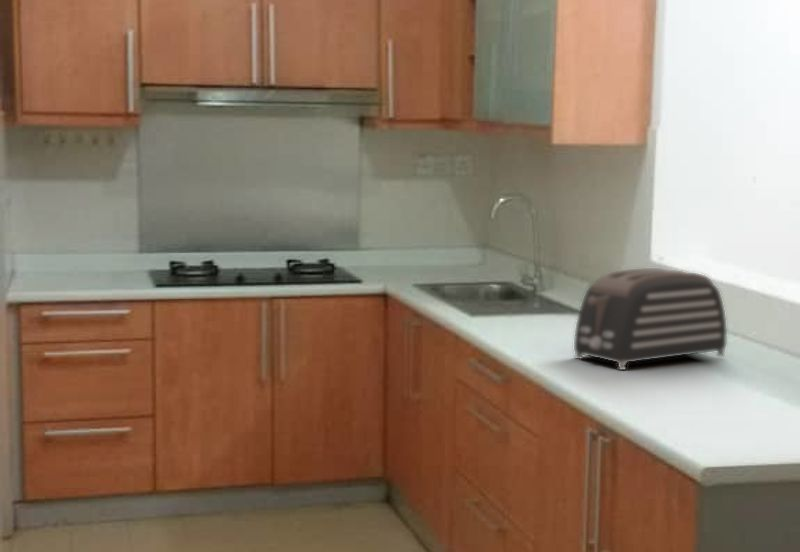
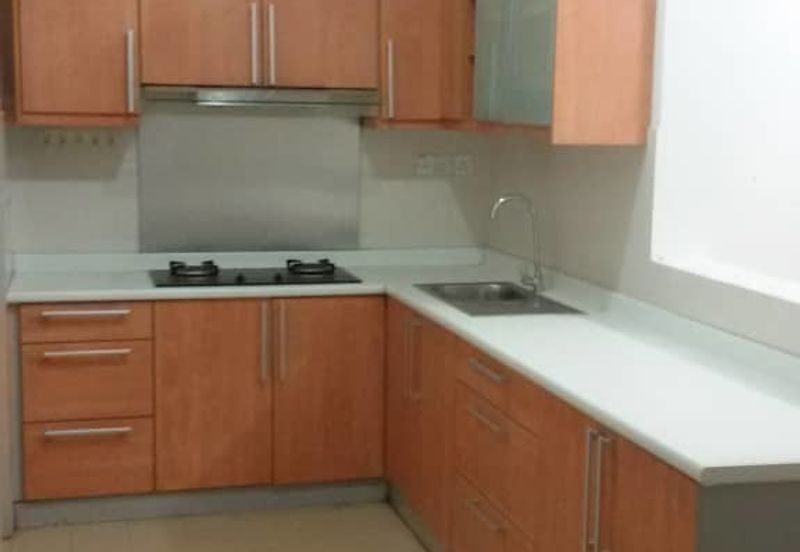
- toaster [573,267,728,371]
